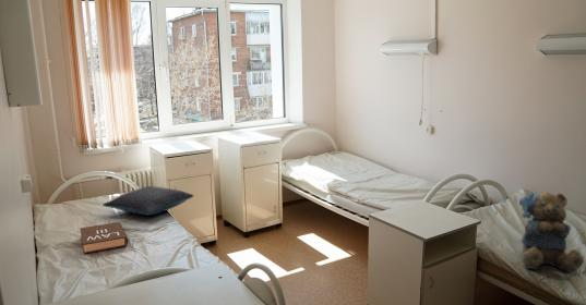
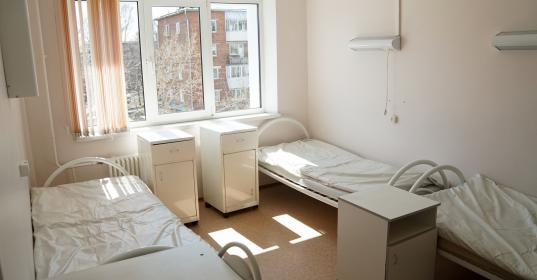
- teddy bear [518,191,585,273]
- book [80,221,129,255]
- pillow [101,185,194,216]
